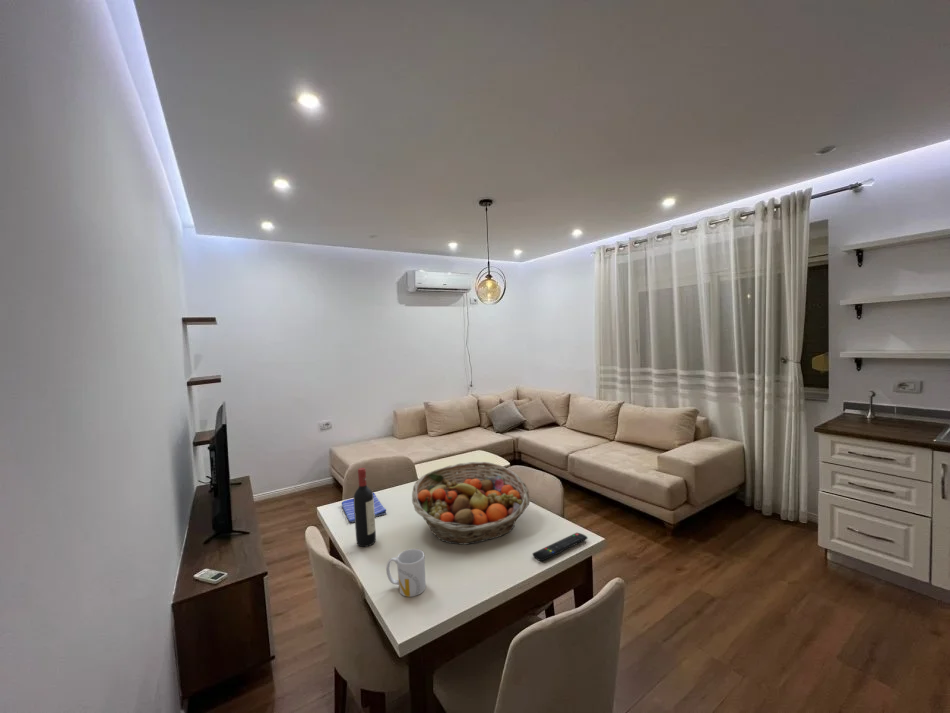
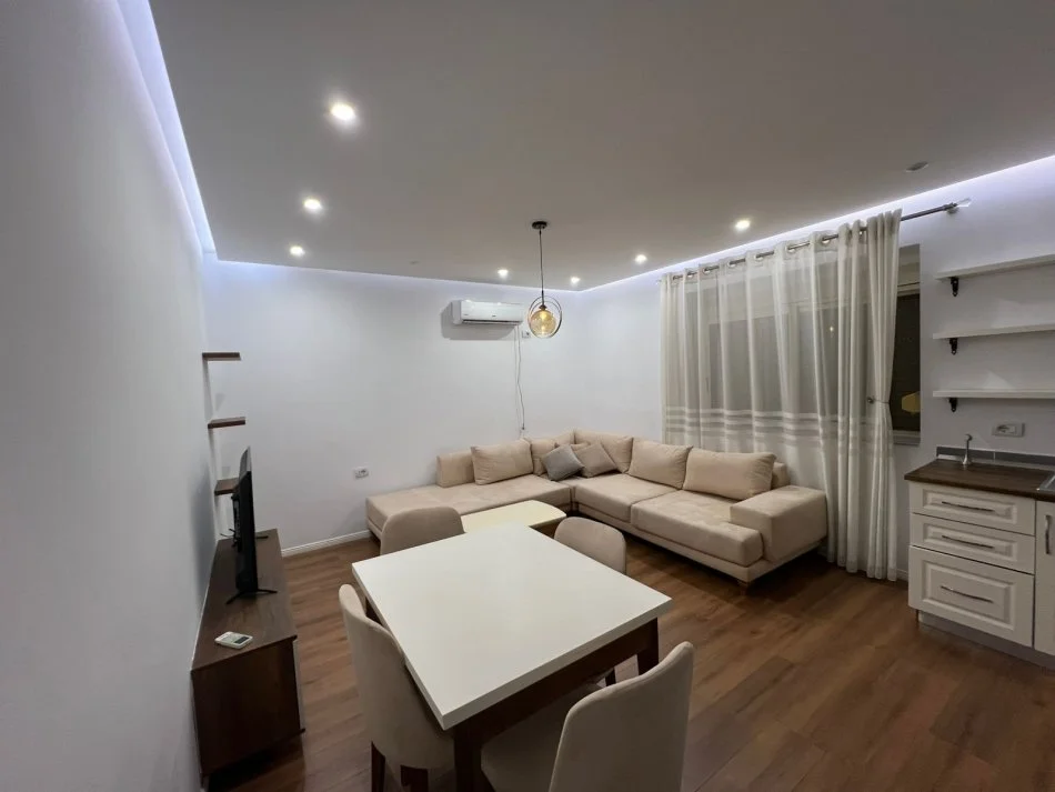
- mug [385,548,427,598]
- fruit basket [411,461,531,545]
- wine bottle [353,467,377,548]
- dish towel [341,492,387,523]
- remote control [532,532,588,562]
